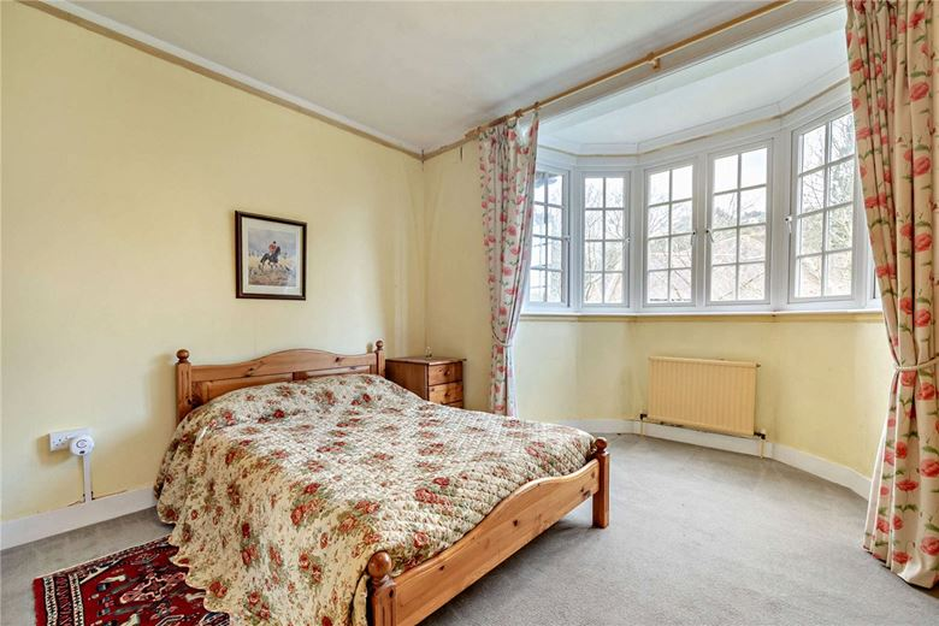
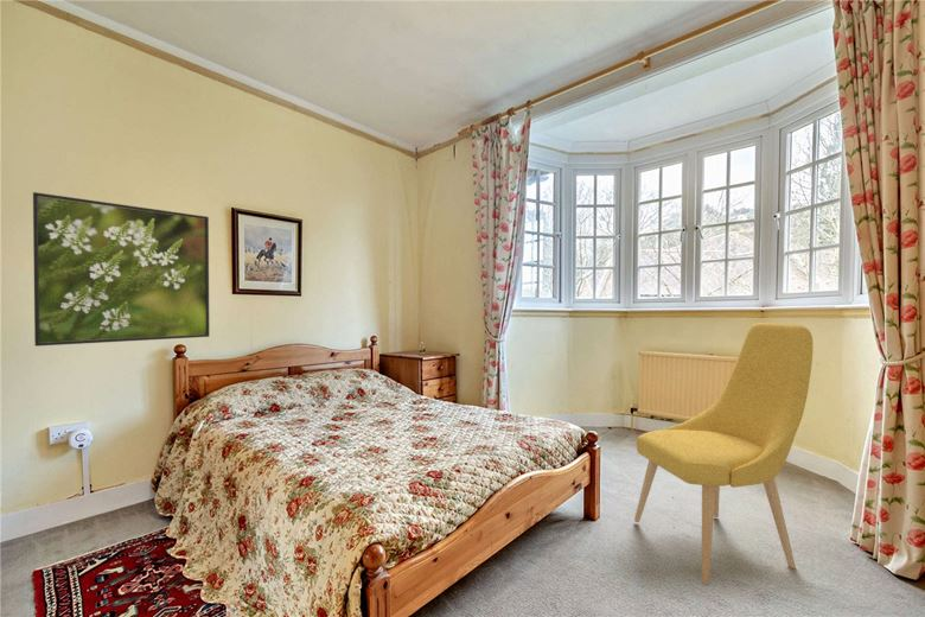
+ chair [633,322,814,586]
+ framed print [32,191,210,348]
